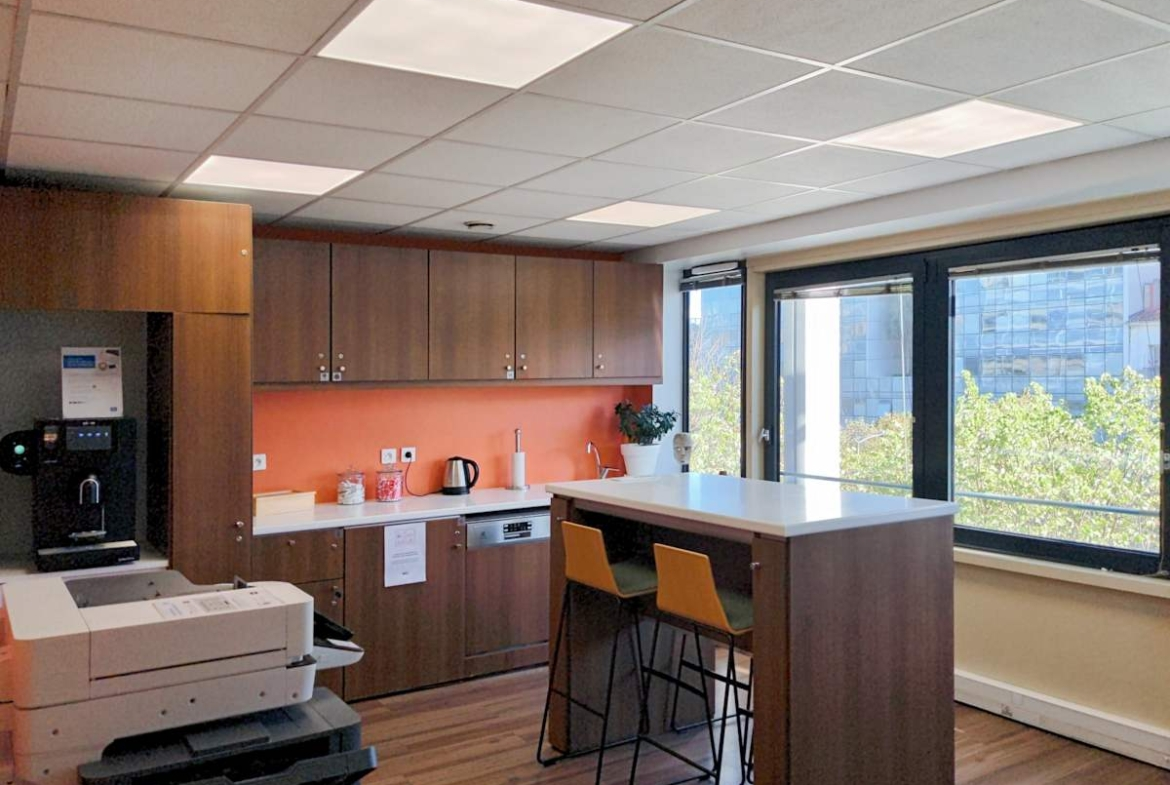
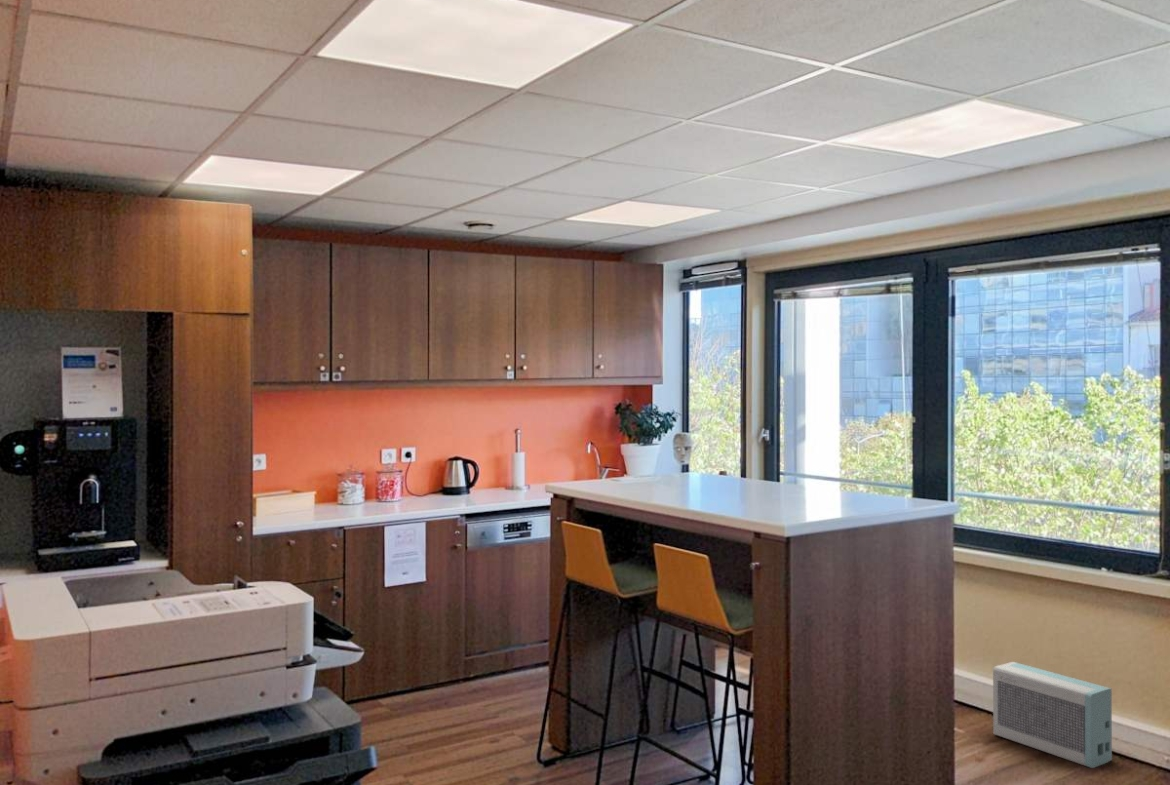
+ air purifier [992,661,1113,769]
